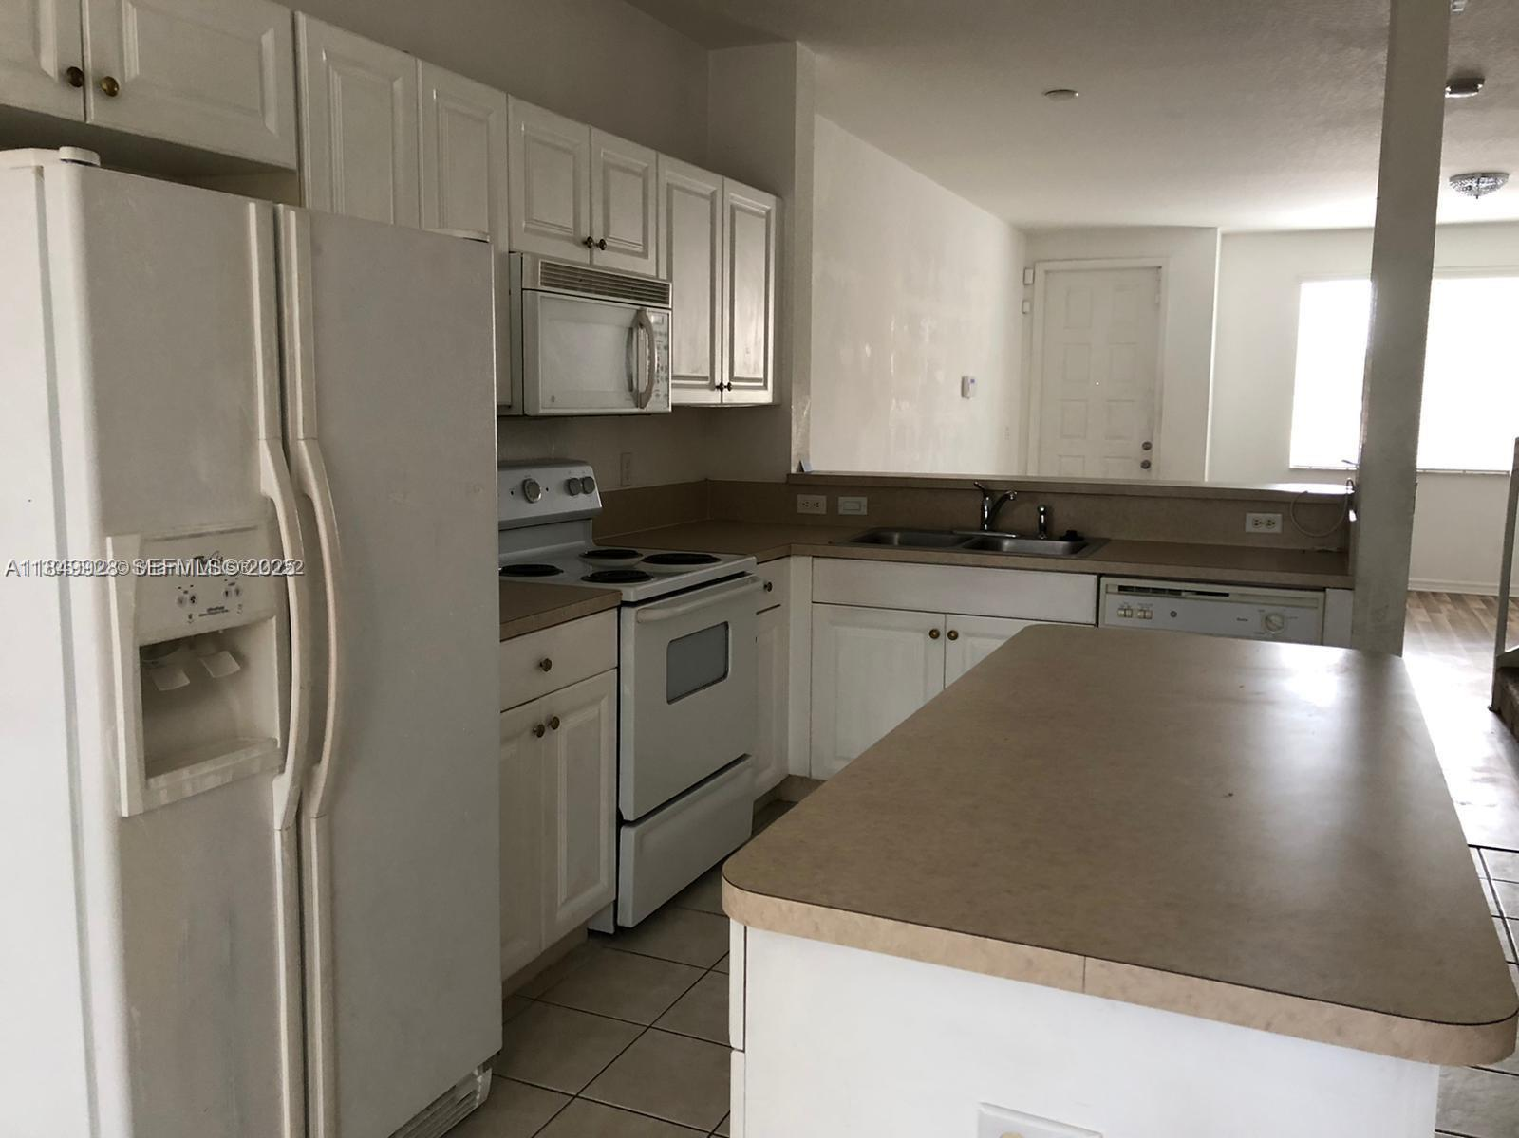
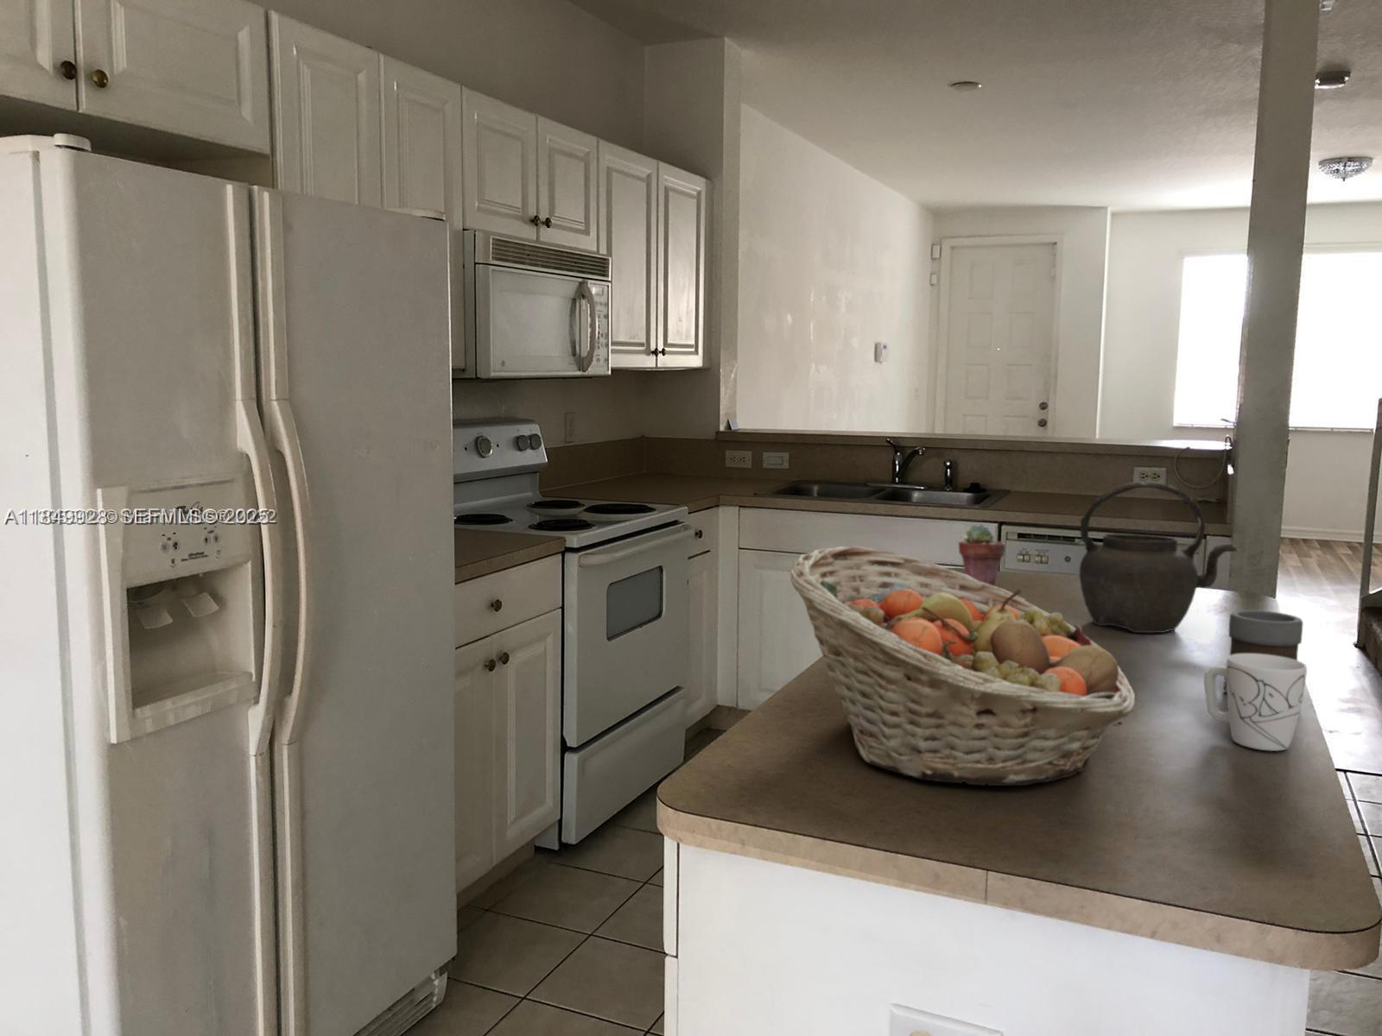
+ fruit basket [789,545,1137,787]
+ kettle [1078,482,1238,633]
+ mug [1222,609,1304,693]
+ potted succulent [958,525,1007,587]
+ mug [1204,654,1308,752]
